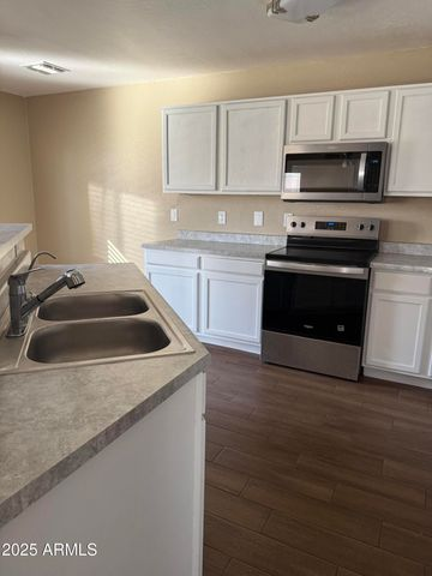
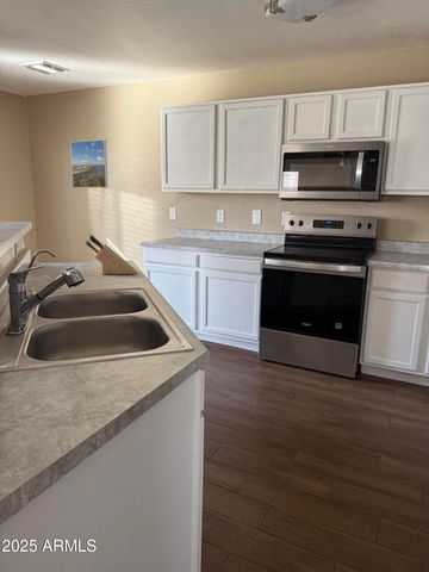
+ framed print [69,138,108,189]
+ knife block [85,234,139,275]
